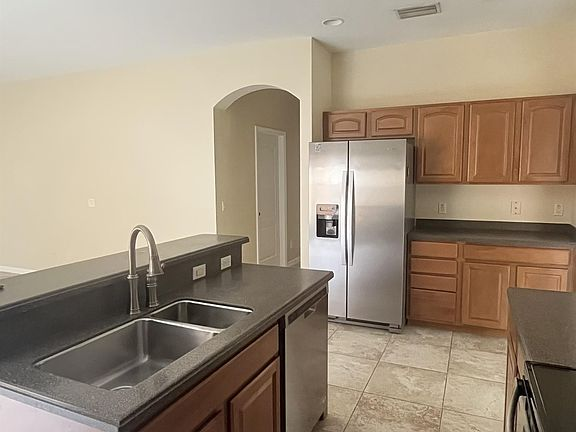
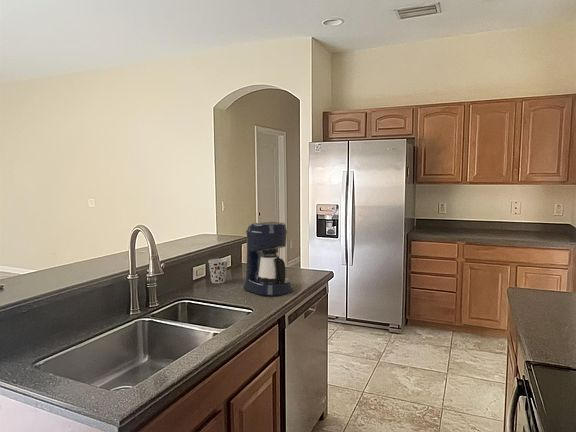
+ cup [207,258,229,284]
+ coffee maker [242,221,294,297]
